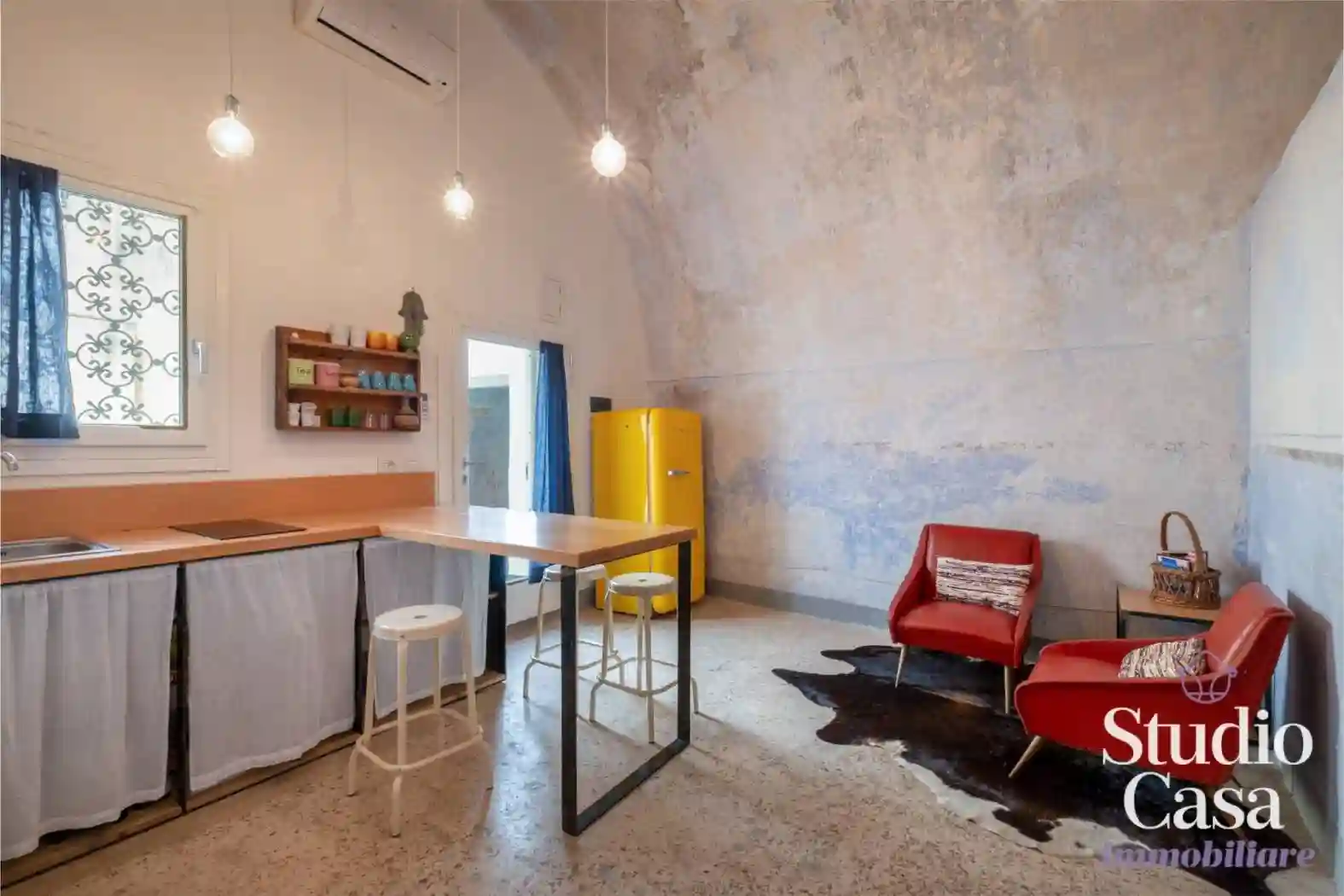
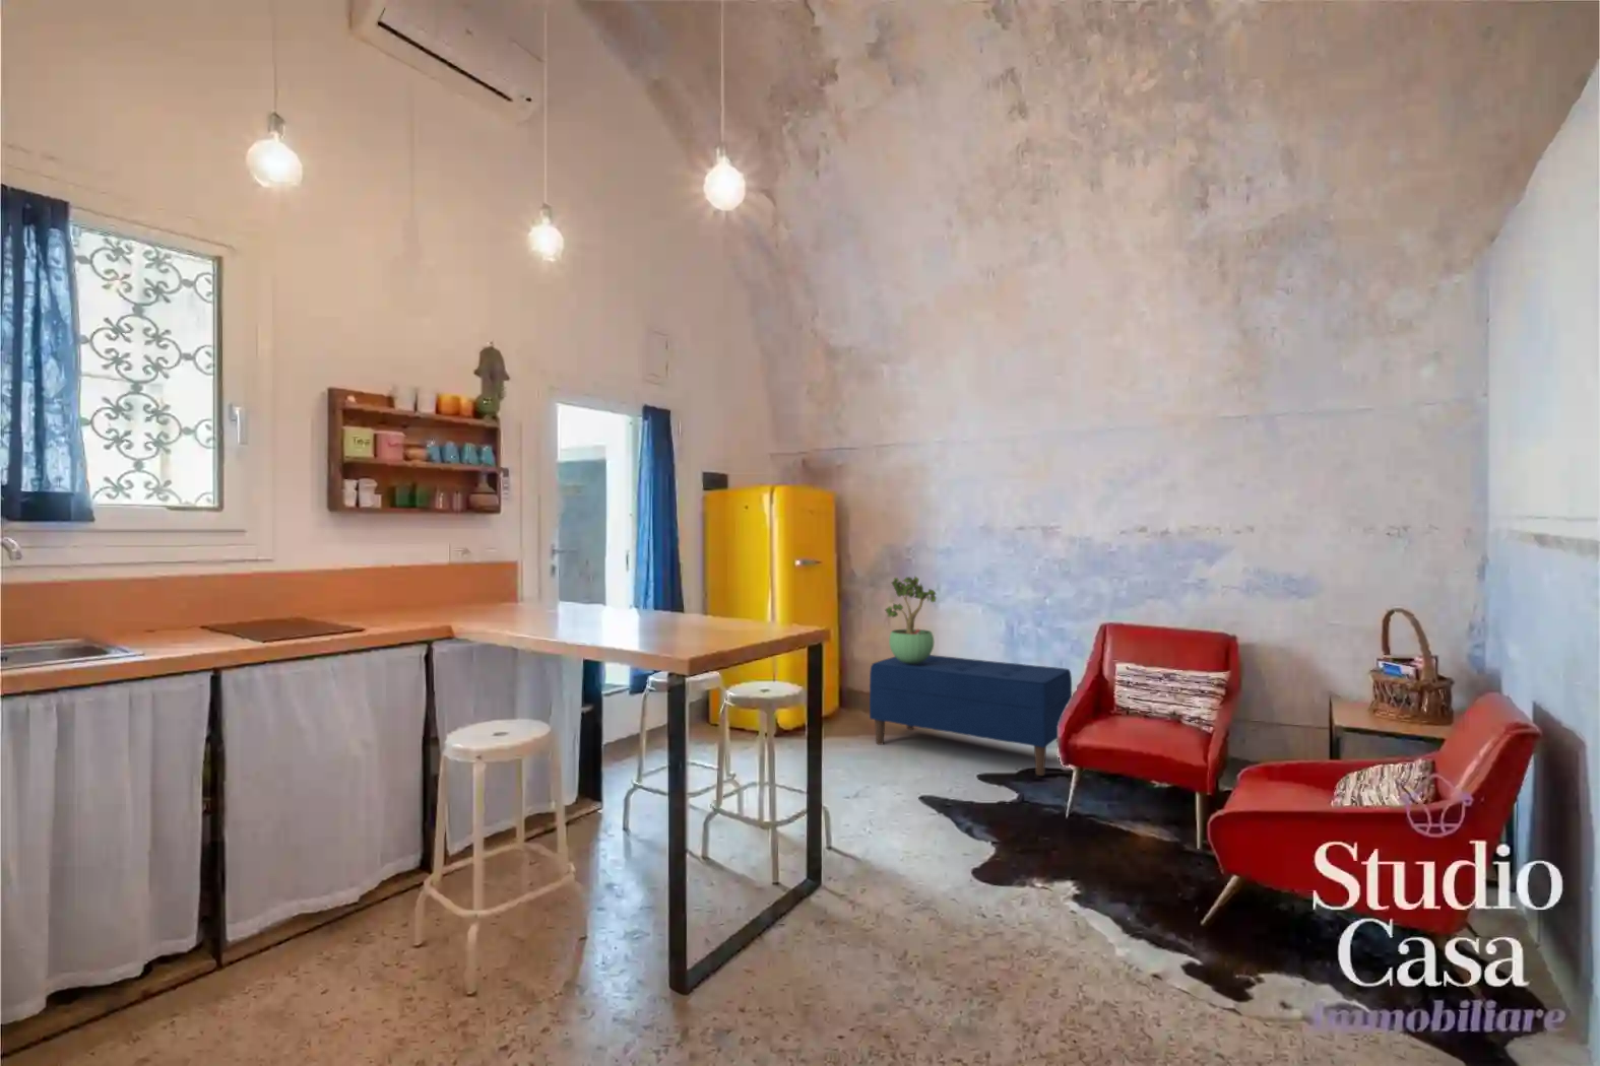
+ potted plant [883,575,938,664]
+ bench [869,654,1073,777]
